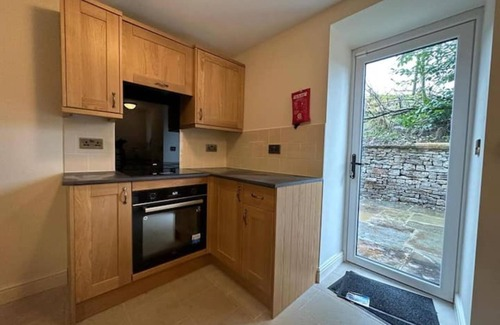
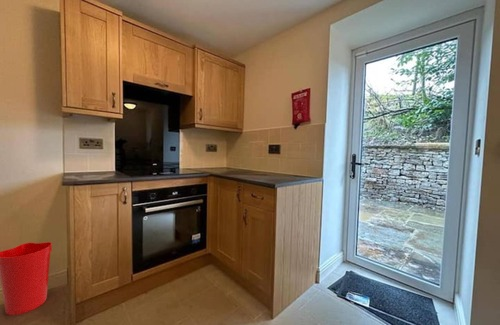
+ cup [0,241,53,316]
